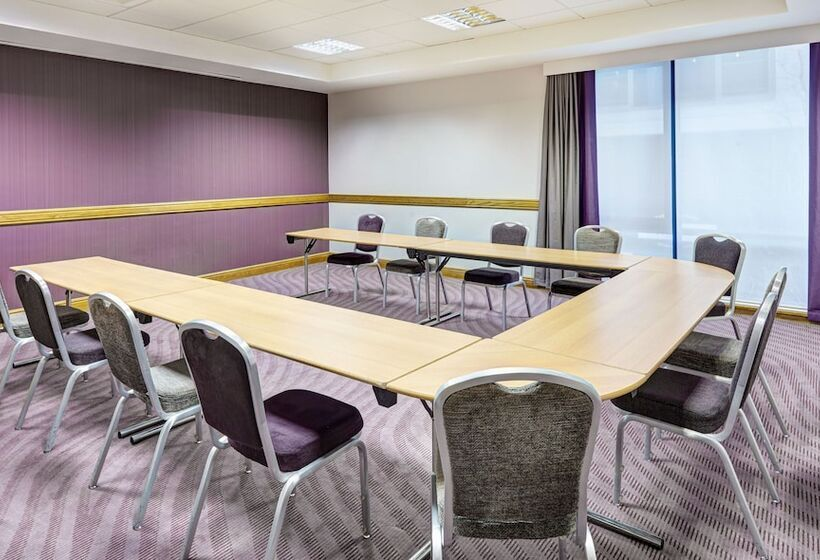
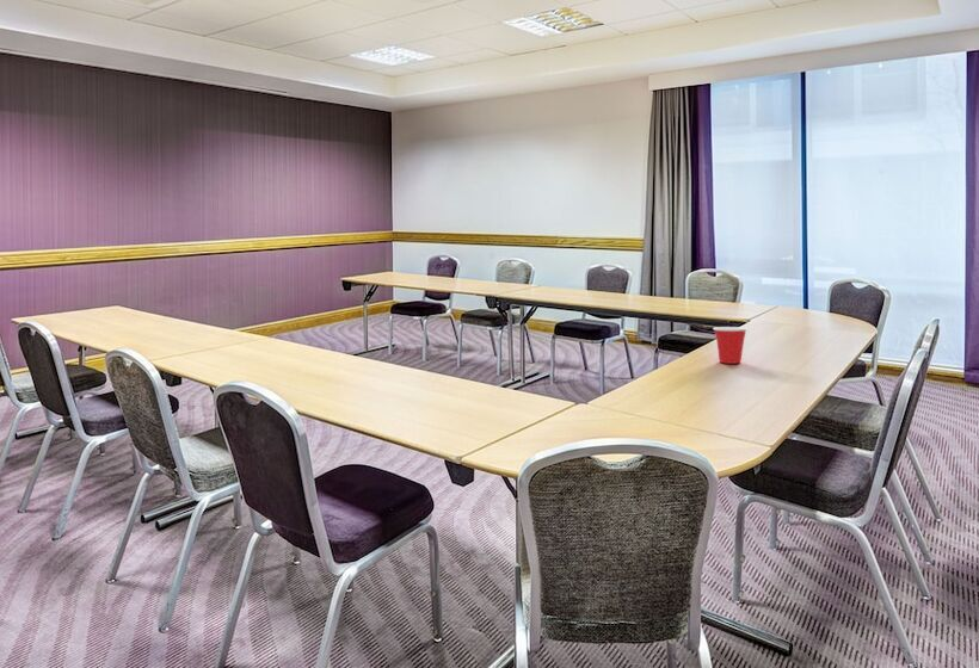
+ cup [712,326,750,365]
